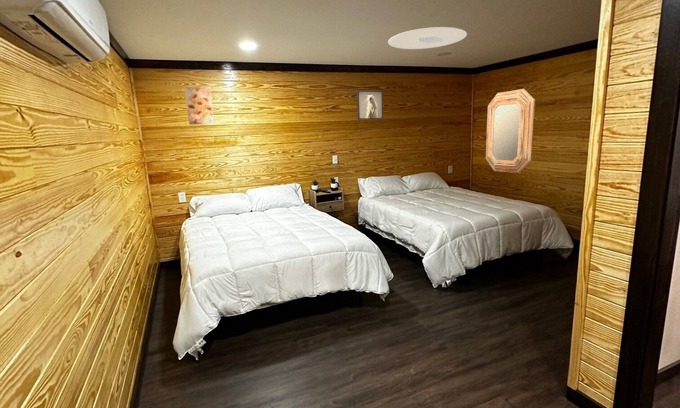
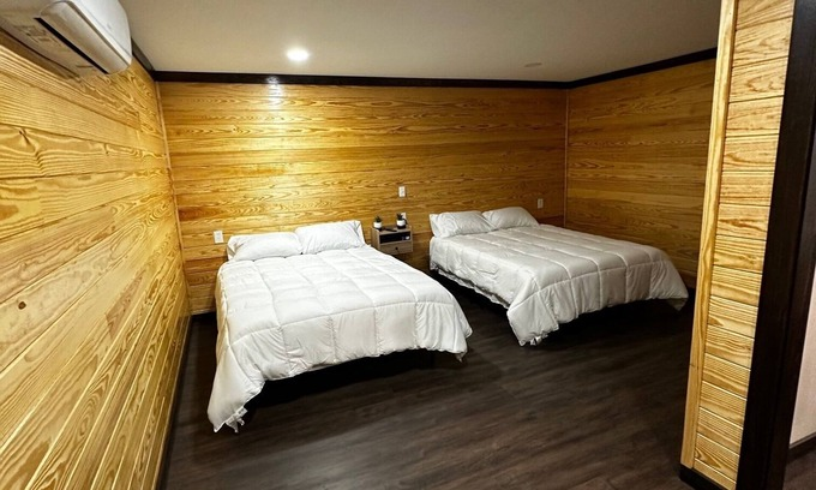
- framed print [356,89,384,121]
- home mirror [485,88,536,174]
- ceiling light [387,26,468,50]
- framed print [183,86,215,126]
